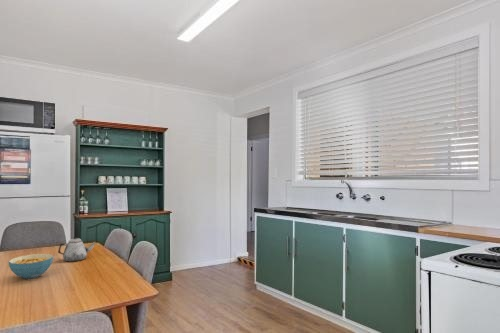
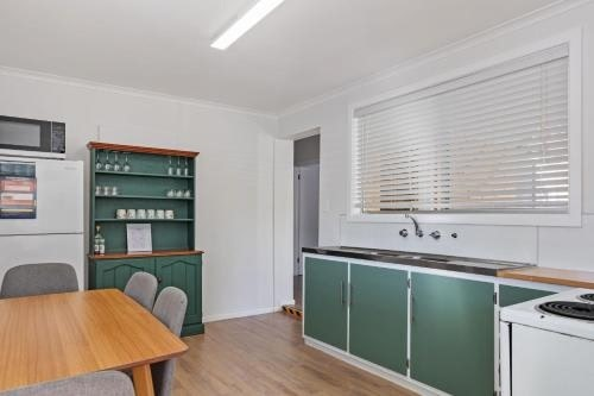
- cereal bowl [7,253,54,280]
- teapot [57,236,97,263]
